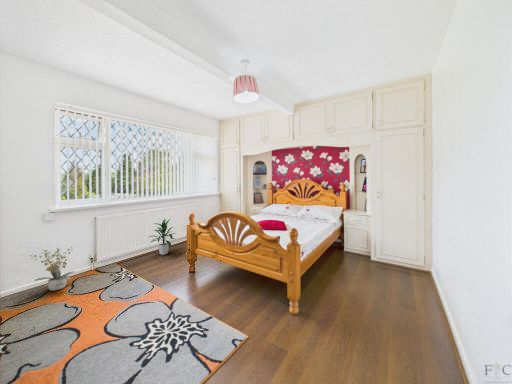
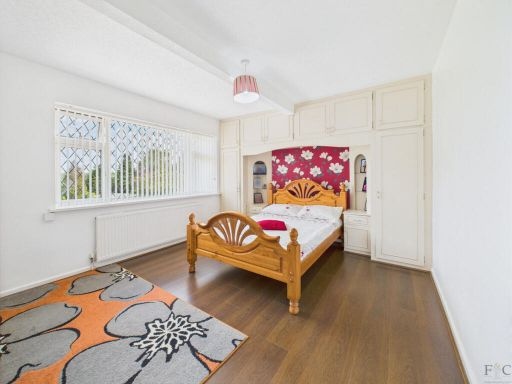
- potted plant [29,246,76,292]
- indoor plant [148,217,178,256]
